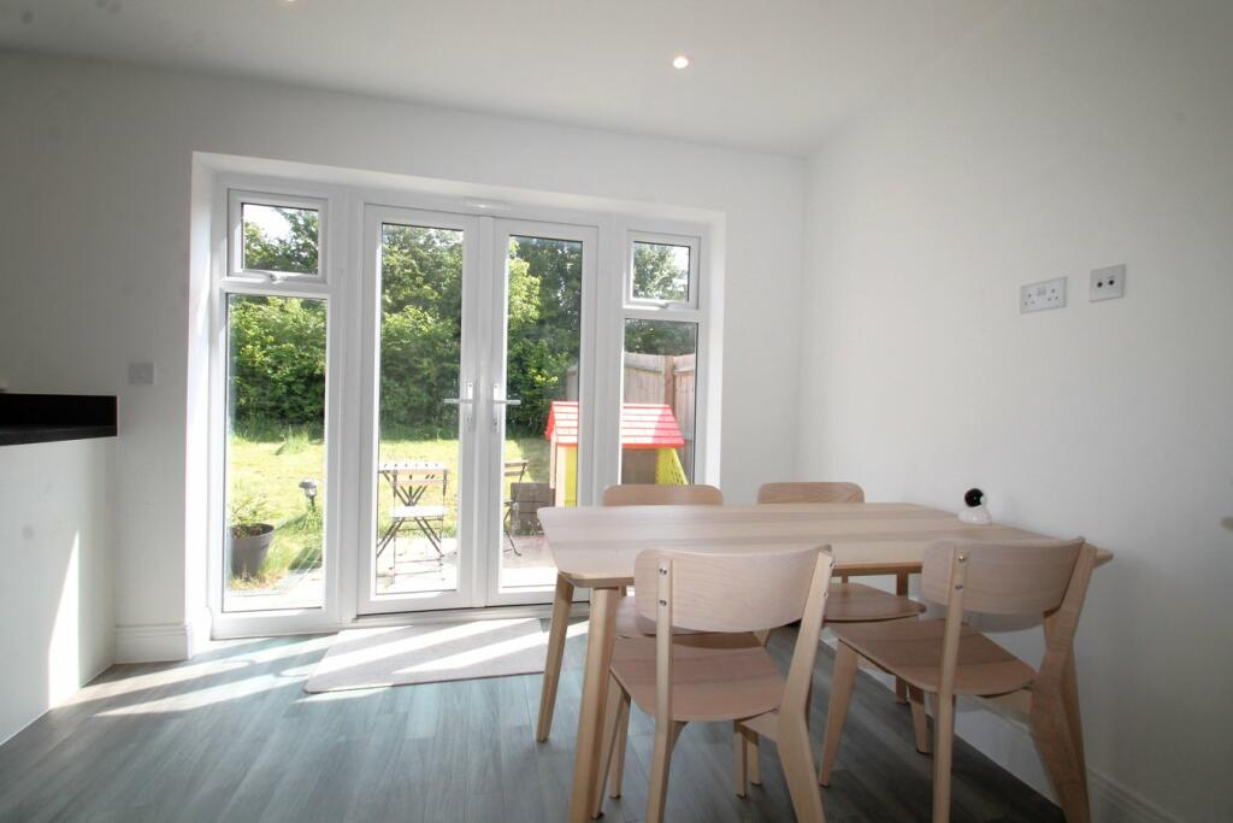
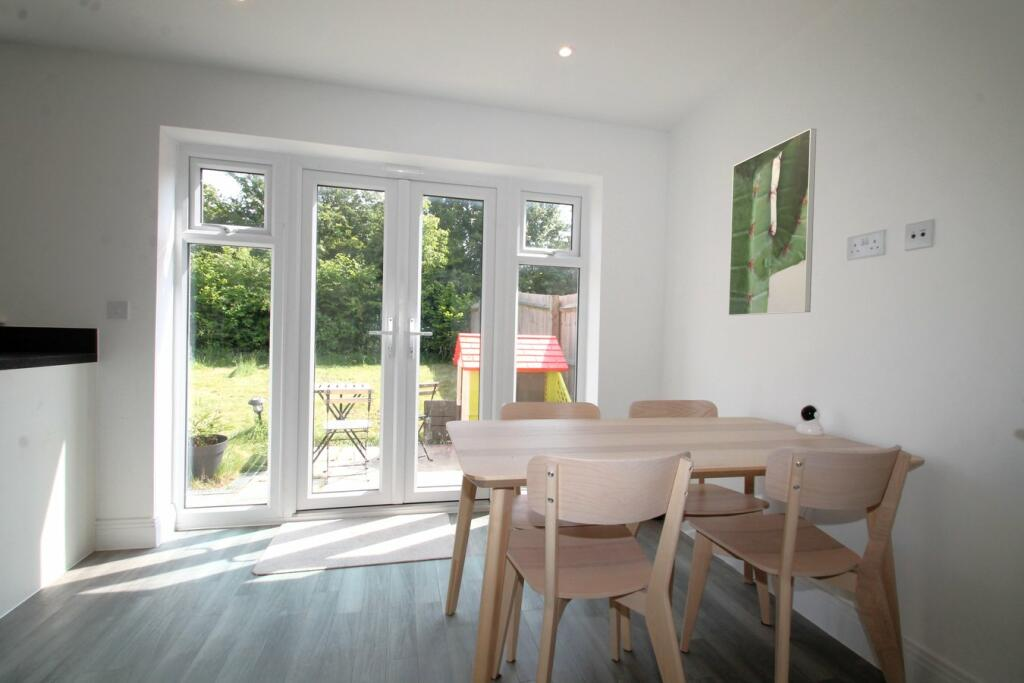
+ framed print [728,127,817,317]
